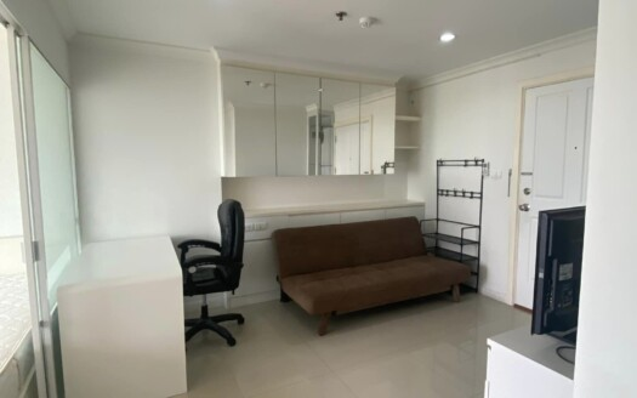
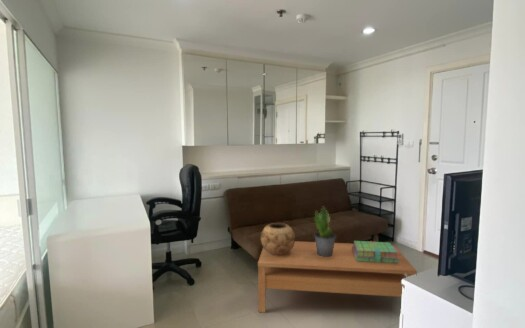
+ decorative bowl [260,222,296,255]
+ coffee table [257,240,418,313]
+ stack of books [352,240,398,263]
+ potted plant [313,206,337,257]
